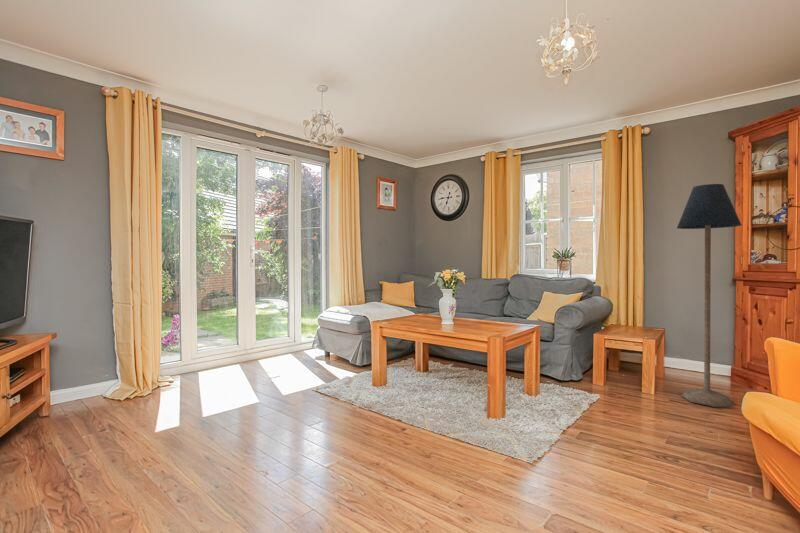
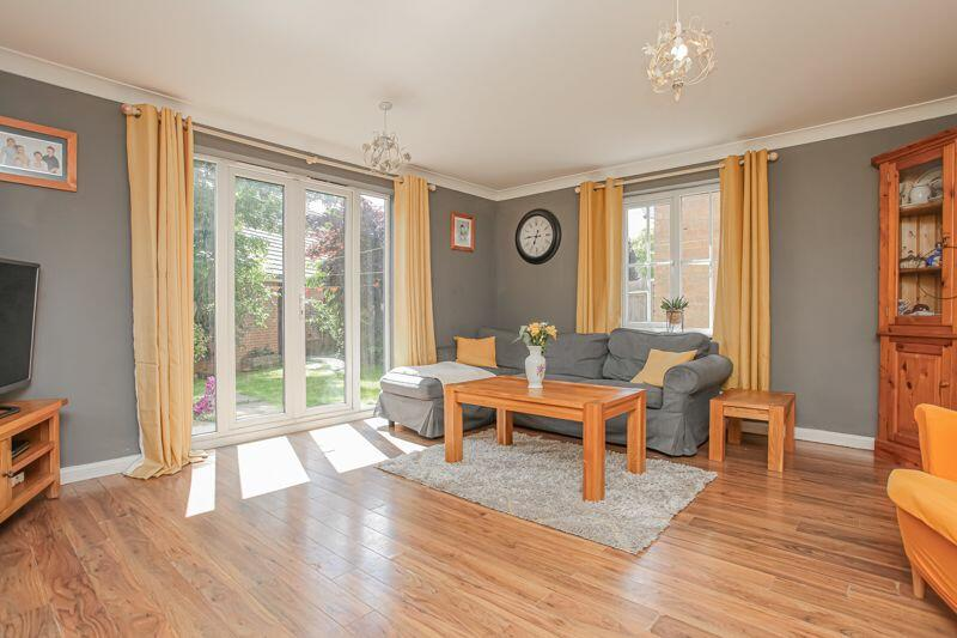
- floor lamp [676,183,742,408]
